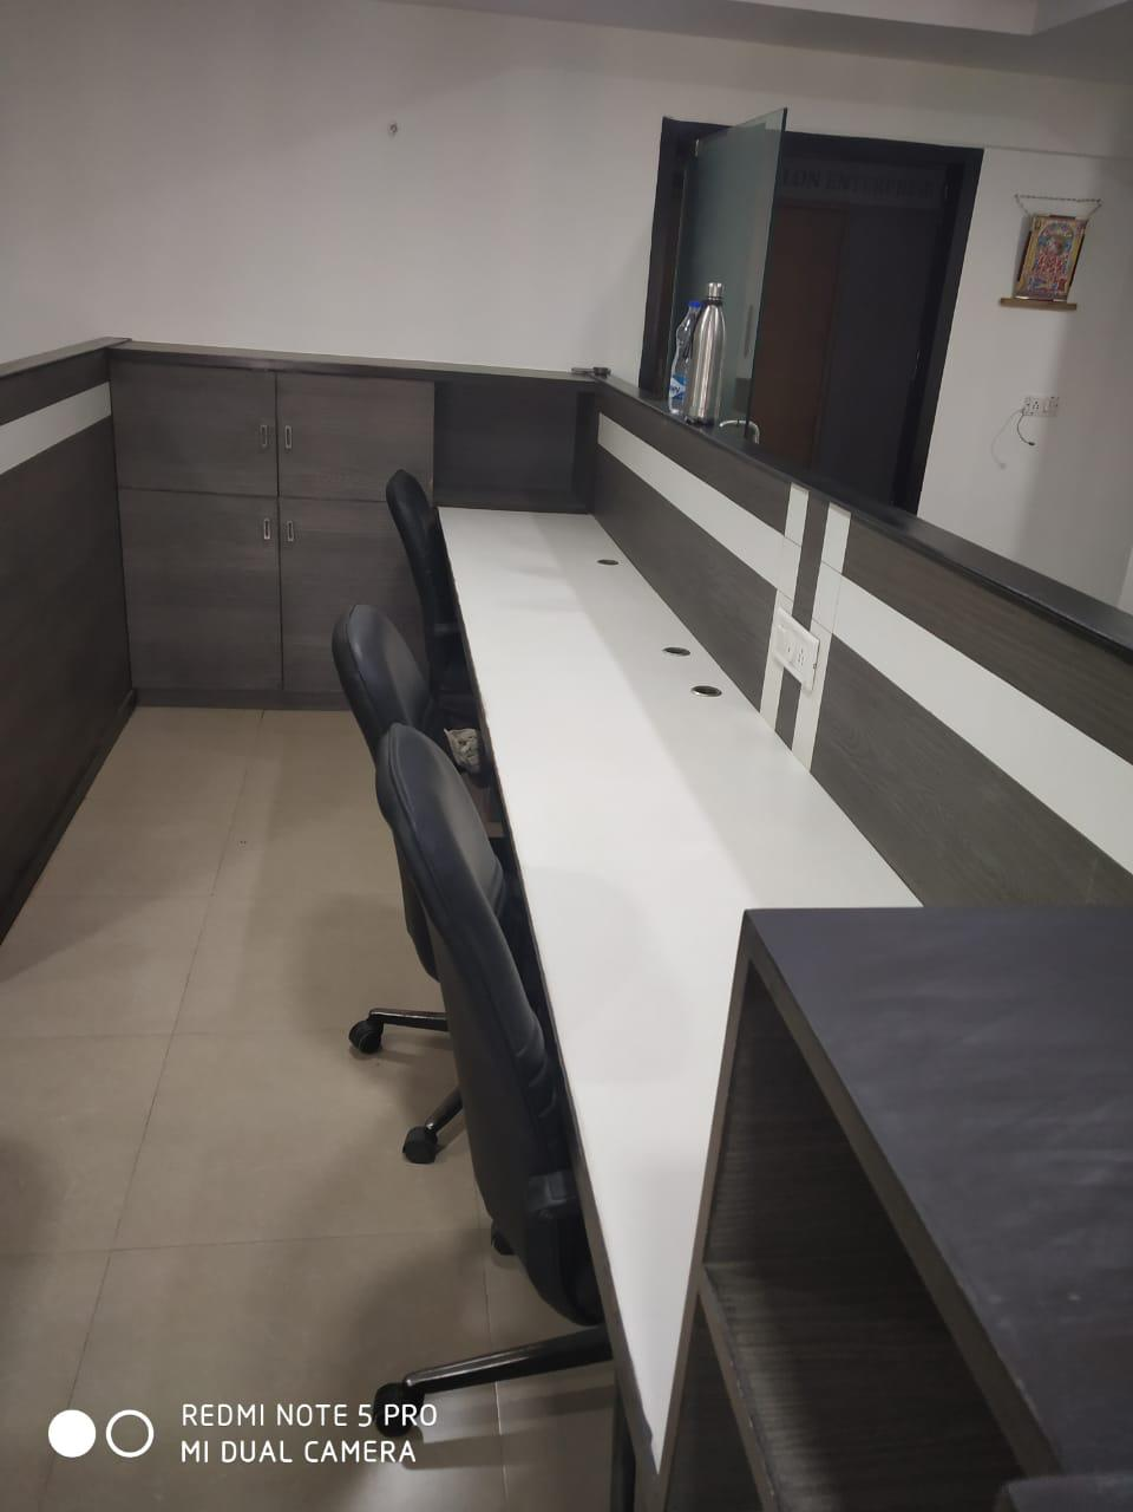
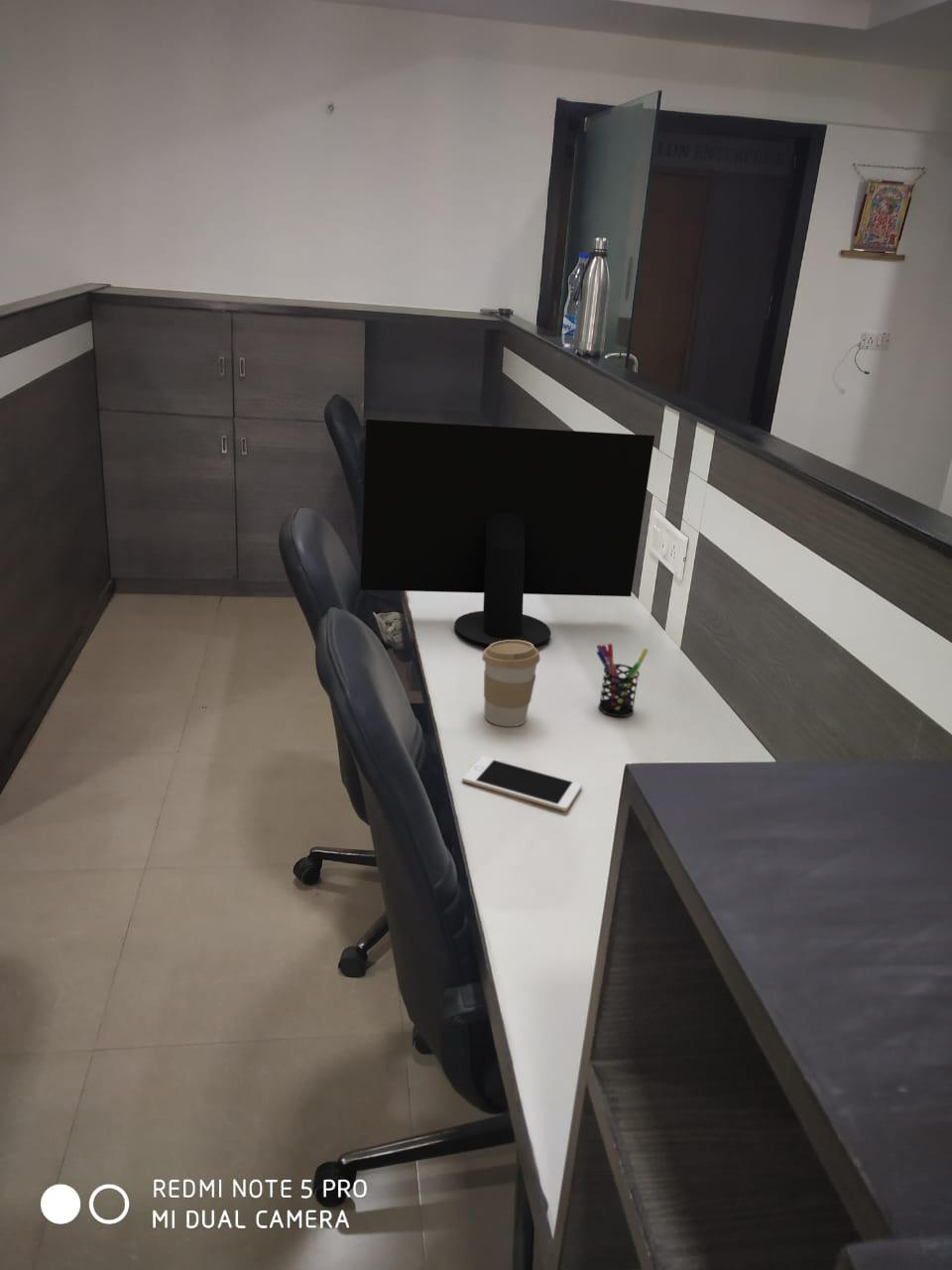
+ pen holder [596,643,649,717]
+ cell phone [461,755,583,812]
+ computer monitor [360,419,655,649]
+ coffee cup [481,640,540,727]
